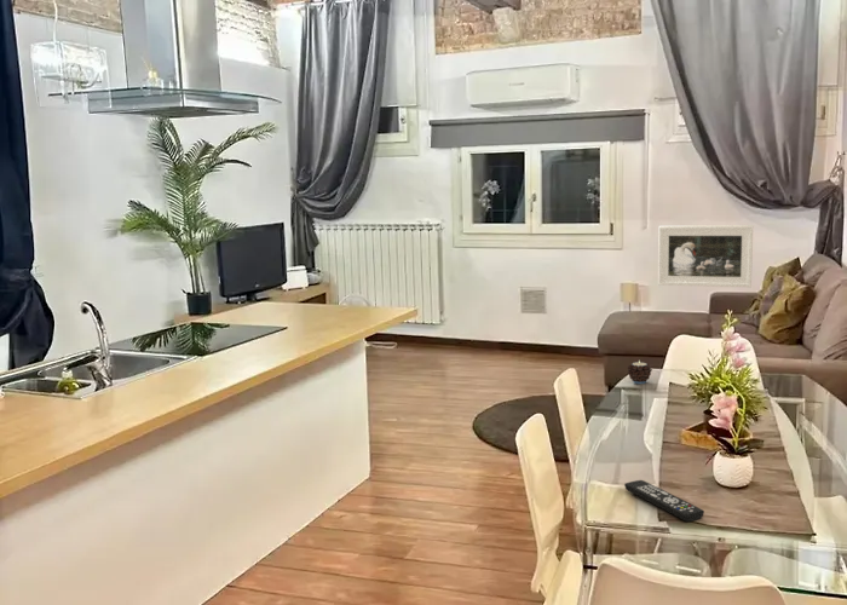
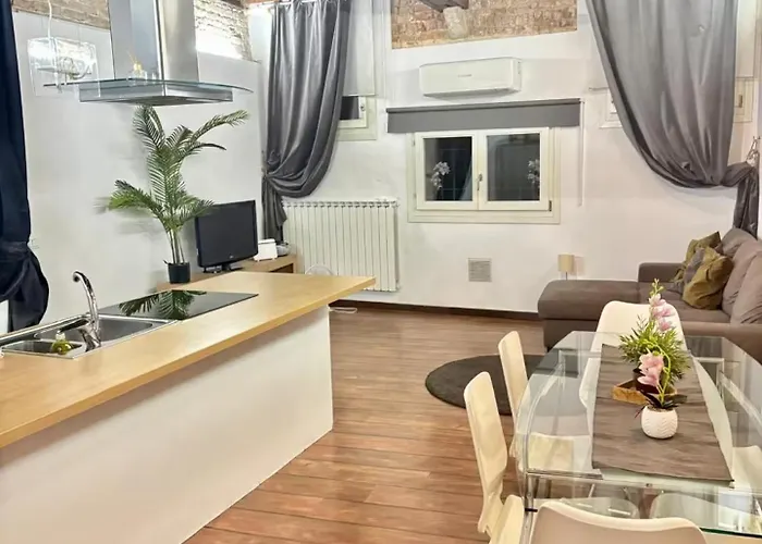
- remote control [623,479,705,523]
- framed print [657,224,754,288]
- candle [626,359,653,385]
